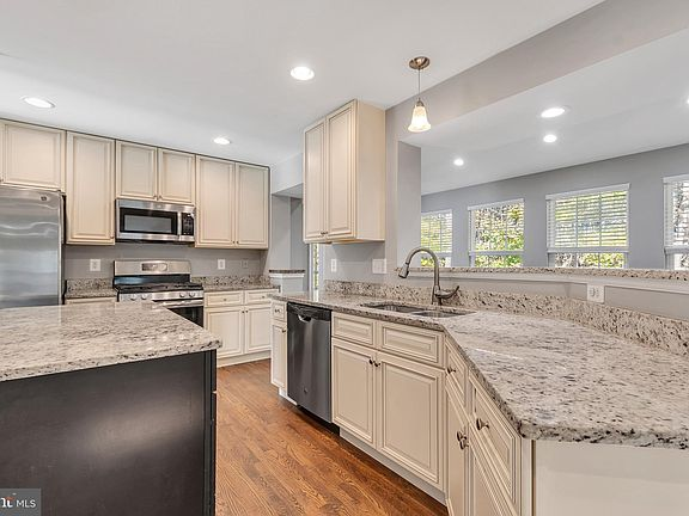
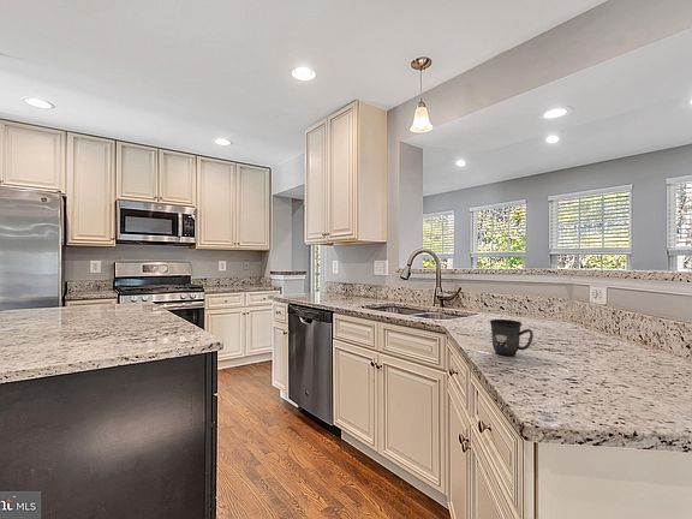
+ mug [489,318,535,357]
